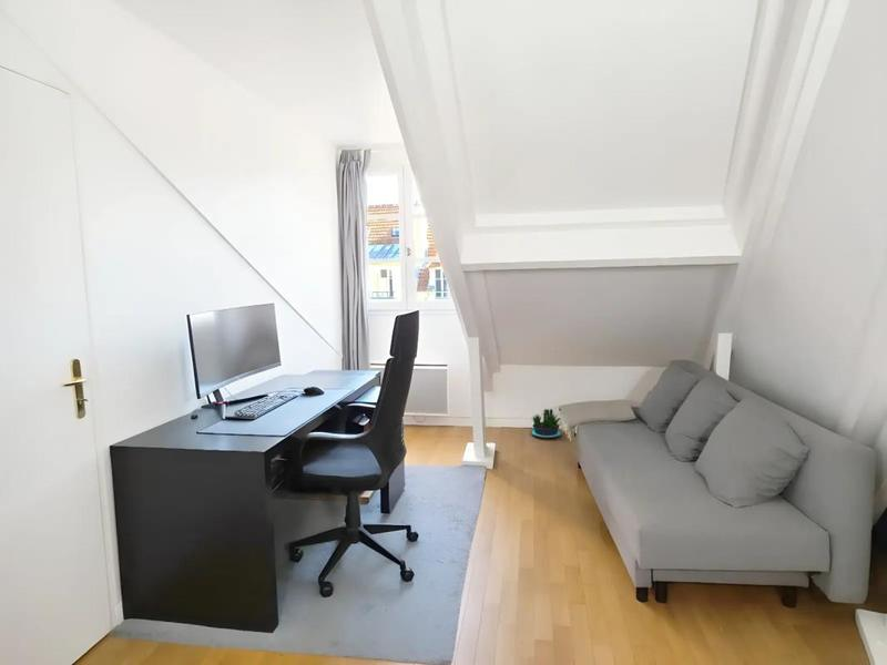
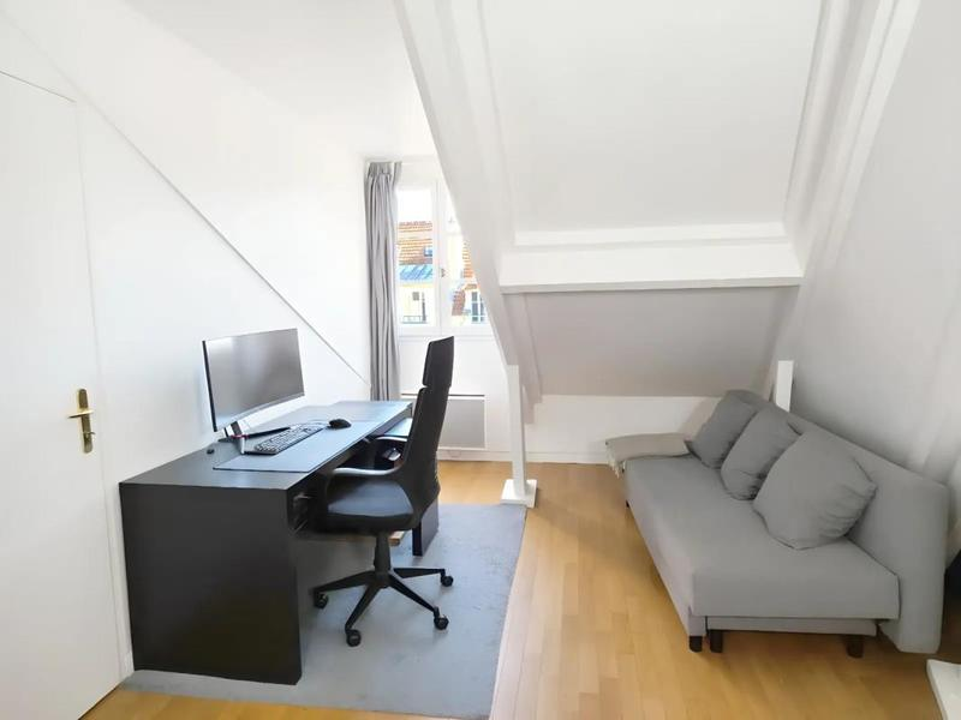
- potted plant [529,408,563,439]
